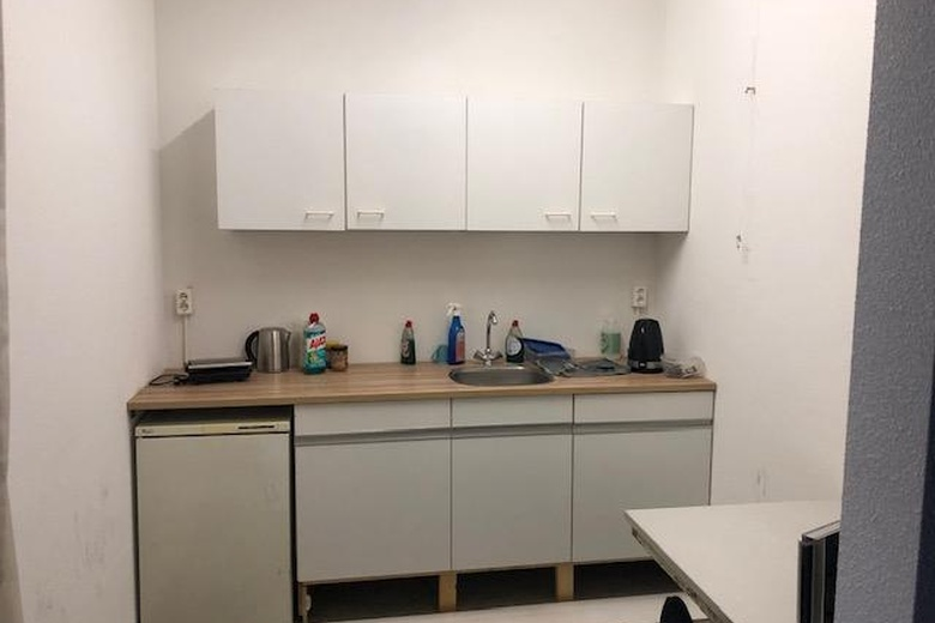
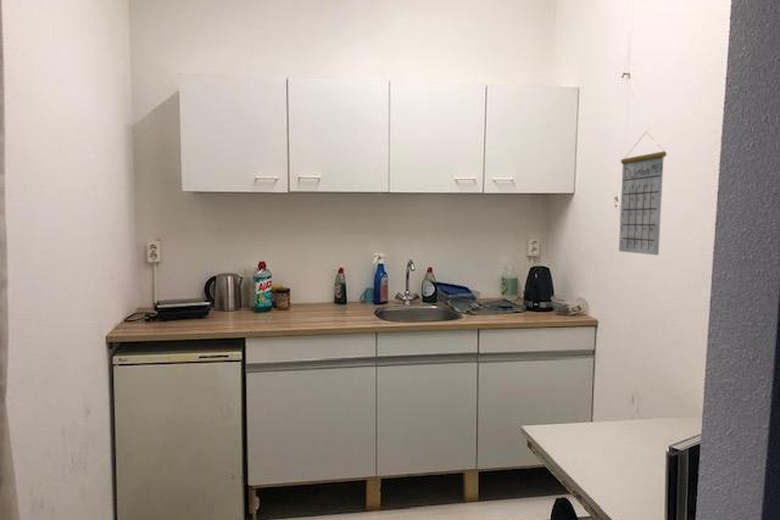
+ calendar [618,131,667,256]
